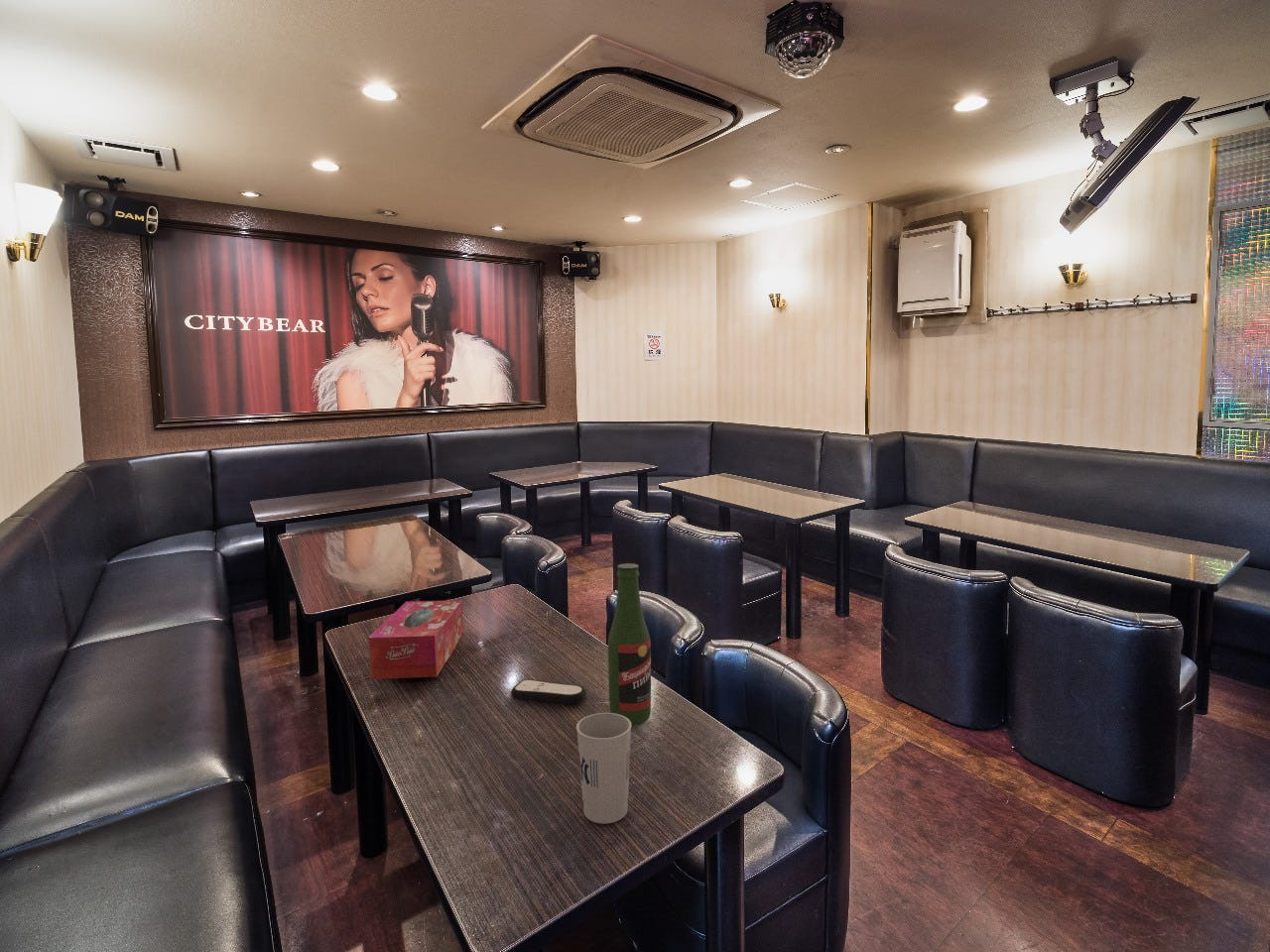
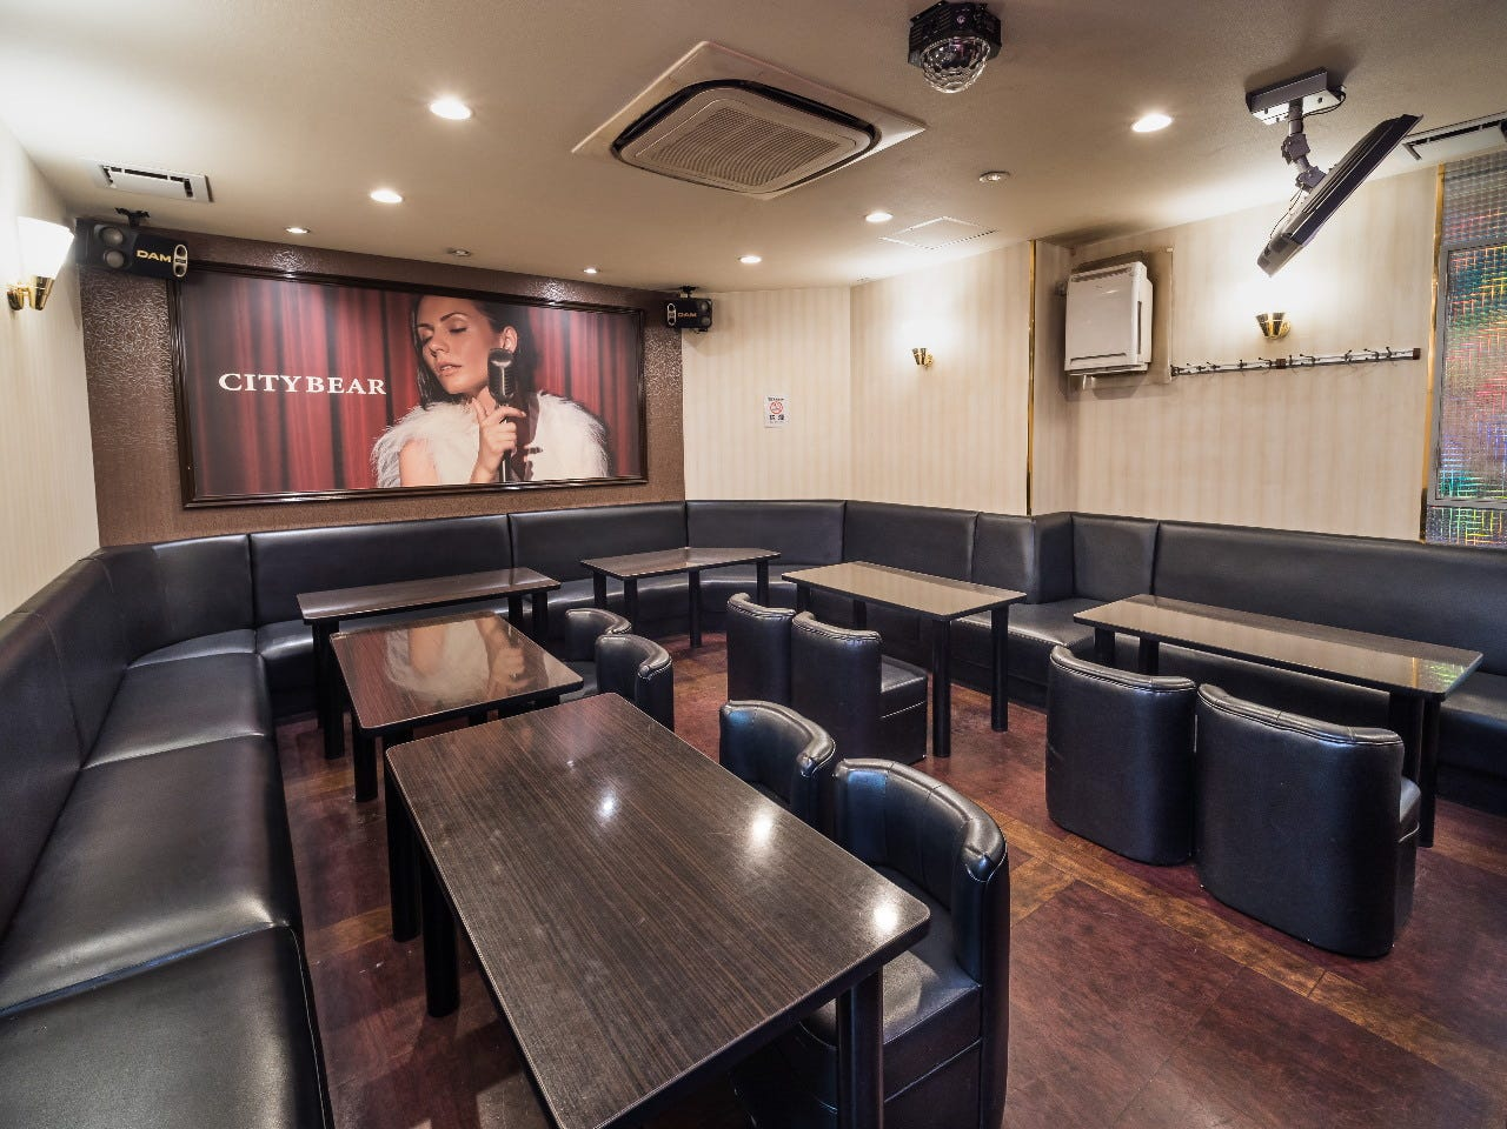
- cup [575,712,632,825]
- tissue box [368,599,464,680]
- remote control [510,678,587,704]
- beer bottle [607,562,652,727]
